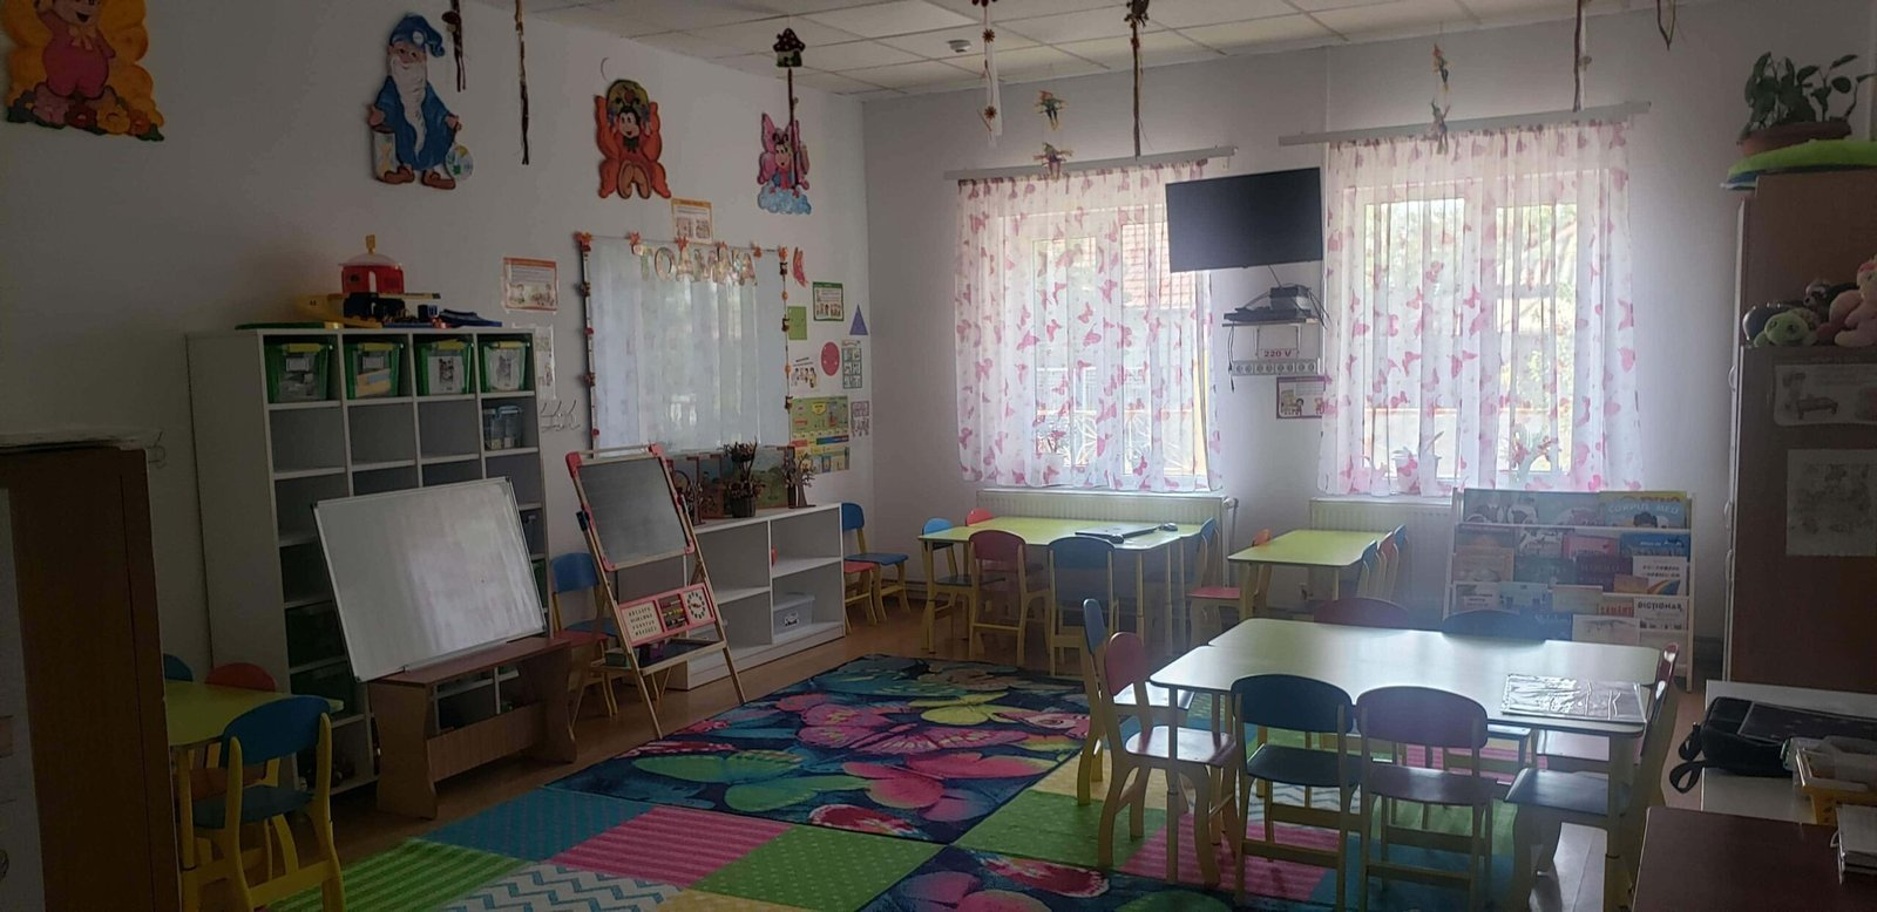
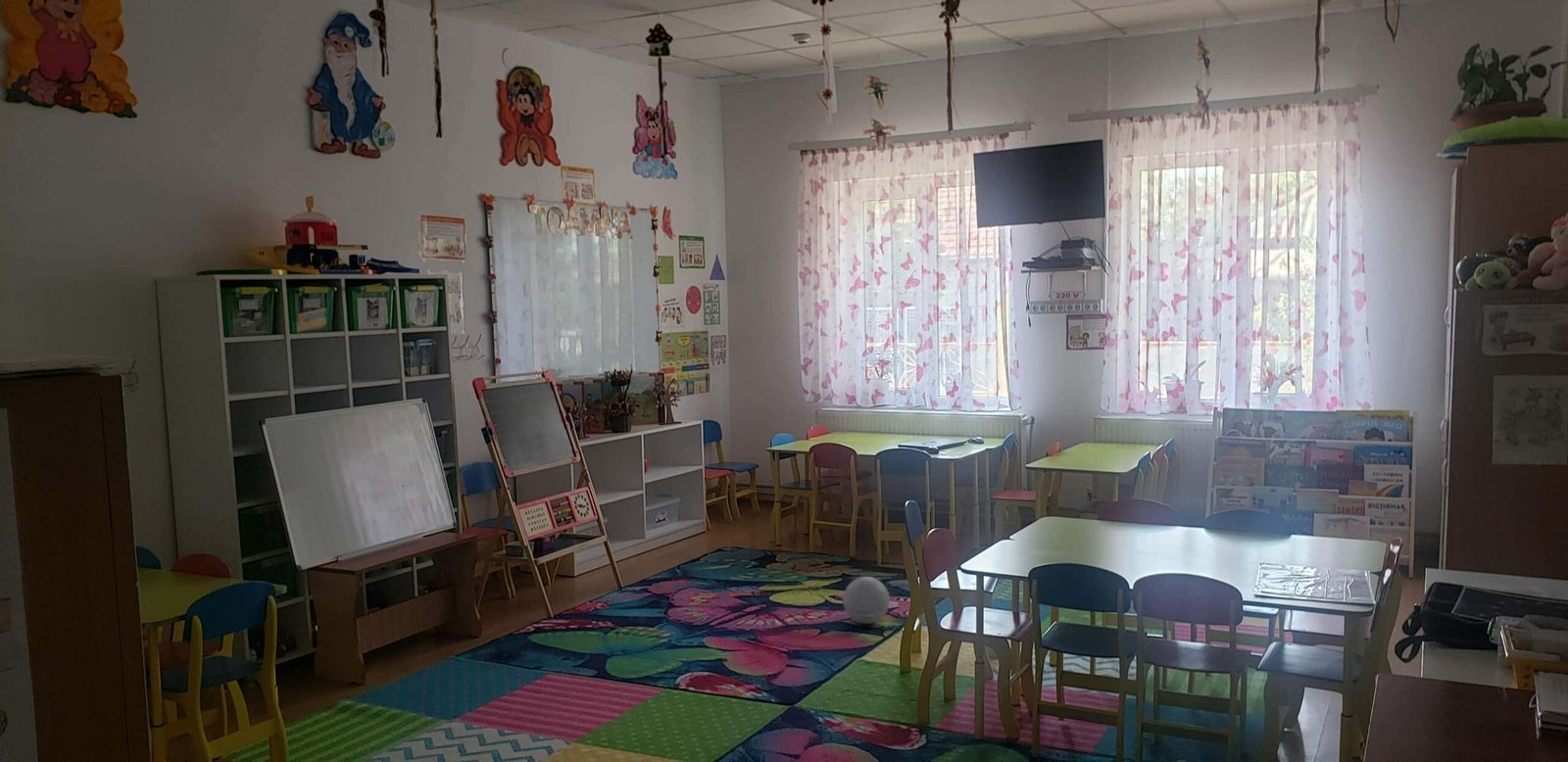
+ ball [842,576,891,625]
